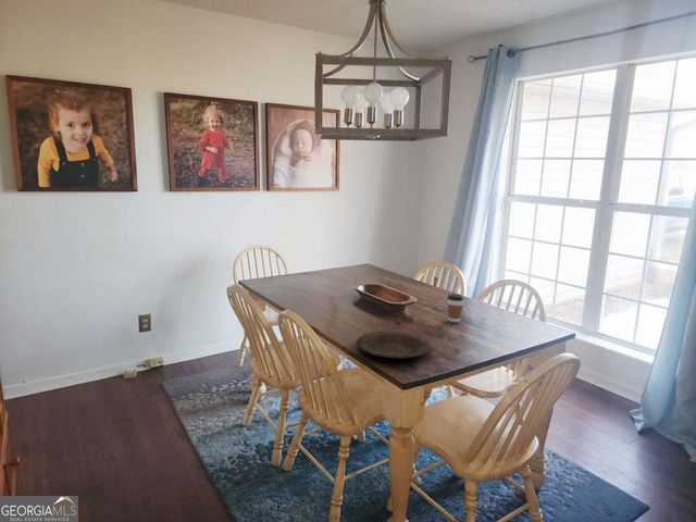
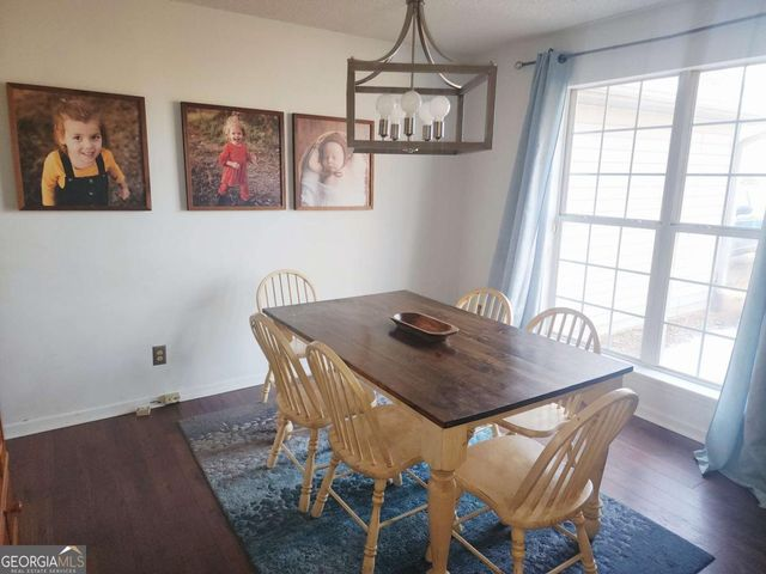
- coffee cup [446,293,465,323]
- plate [356,331,432,360]
